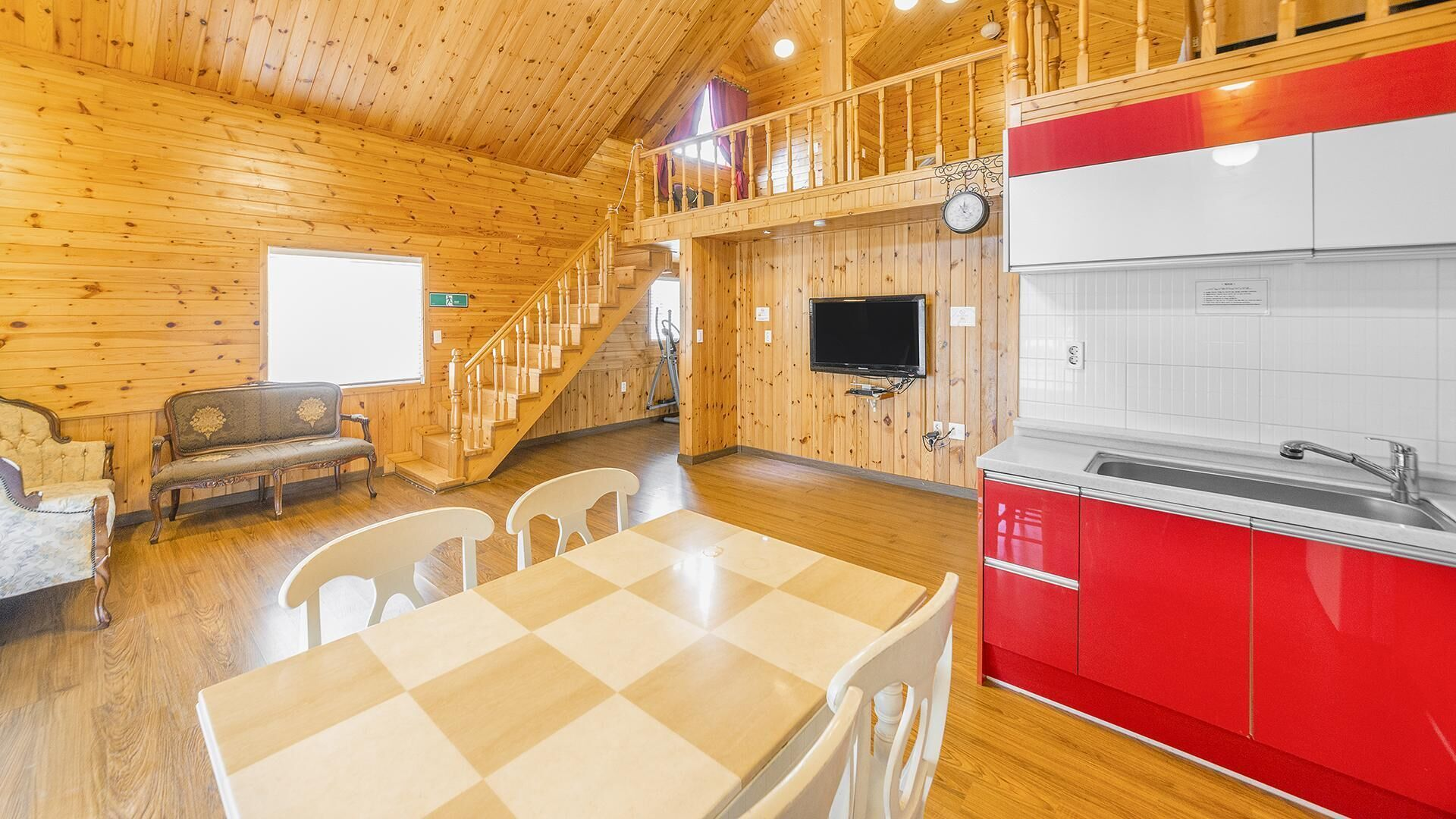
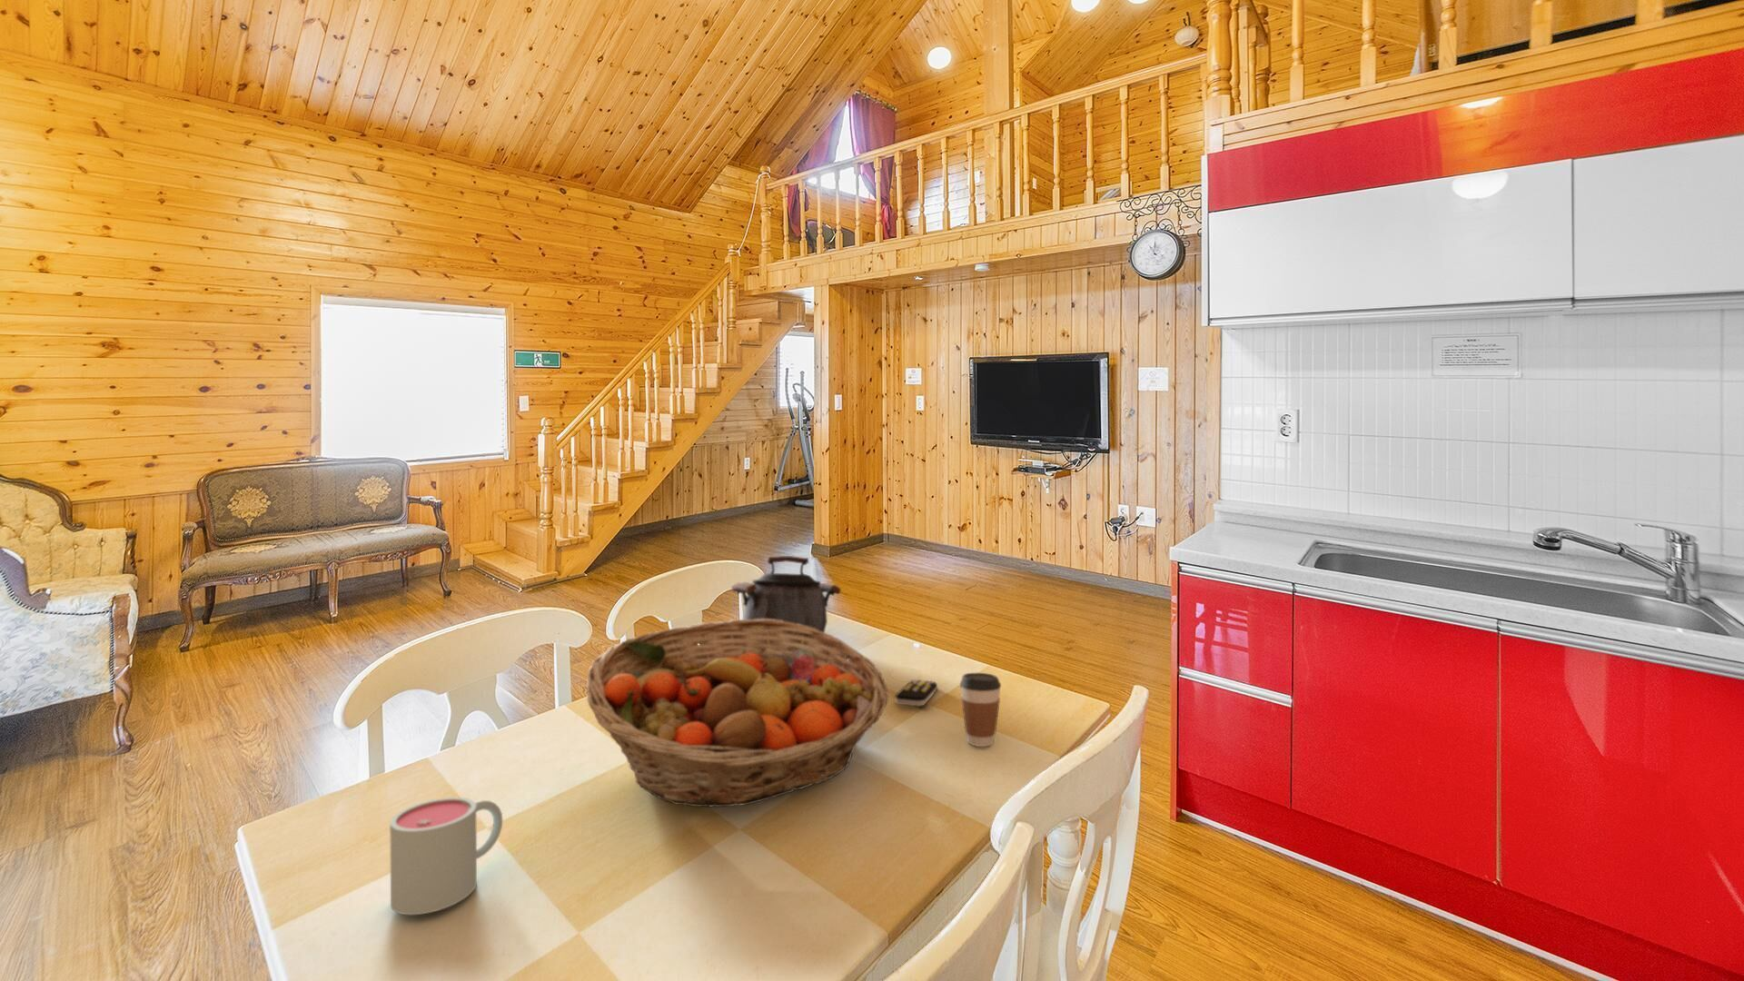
+ remote control [895,678,938,708]
+ coffee cup [959,672,1001,747]
+ fruit basket [586,618,889,807]
+ kettle [731,555,842,636]
+ mug [389,797,503,915]
